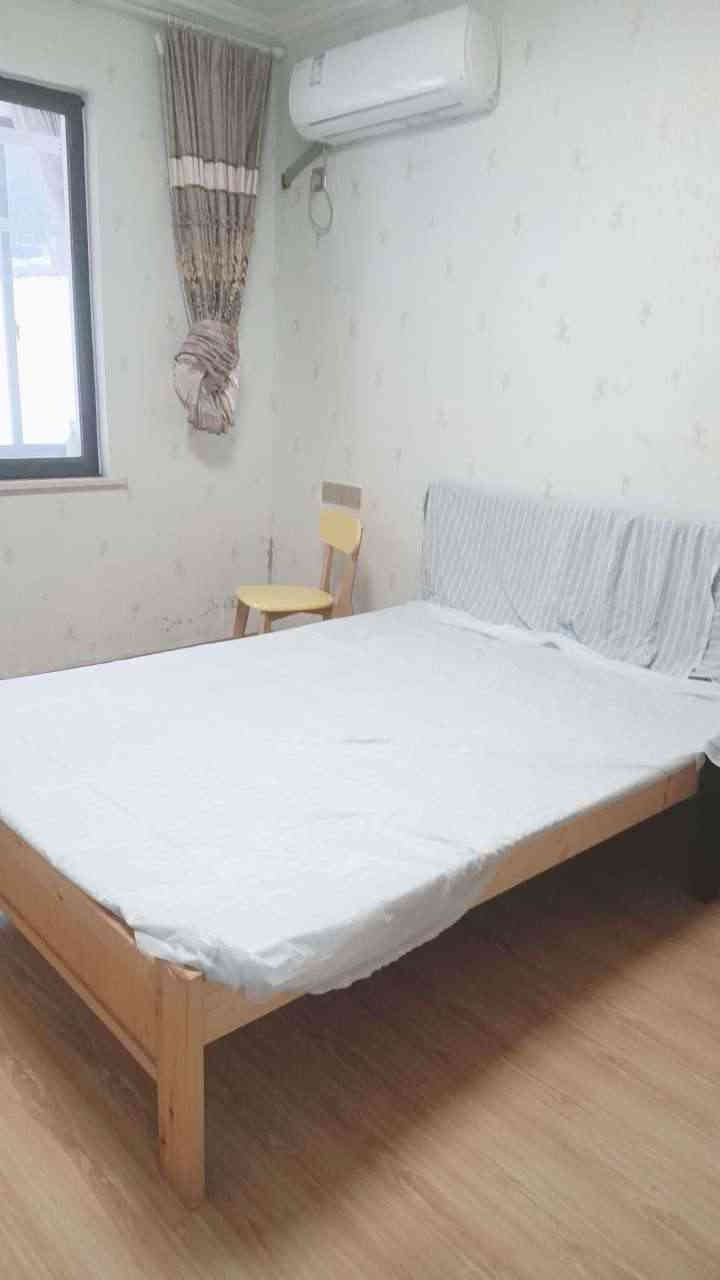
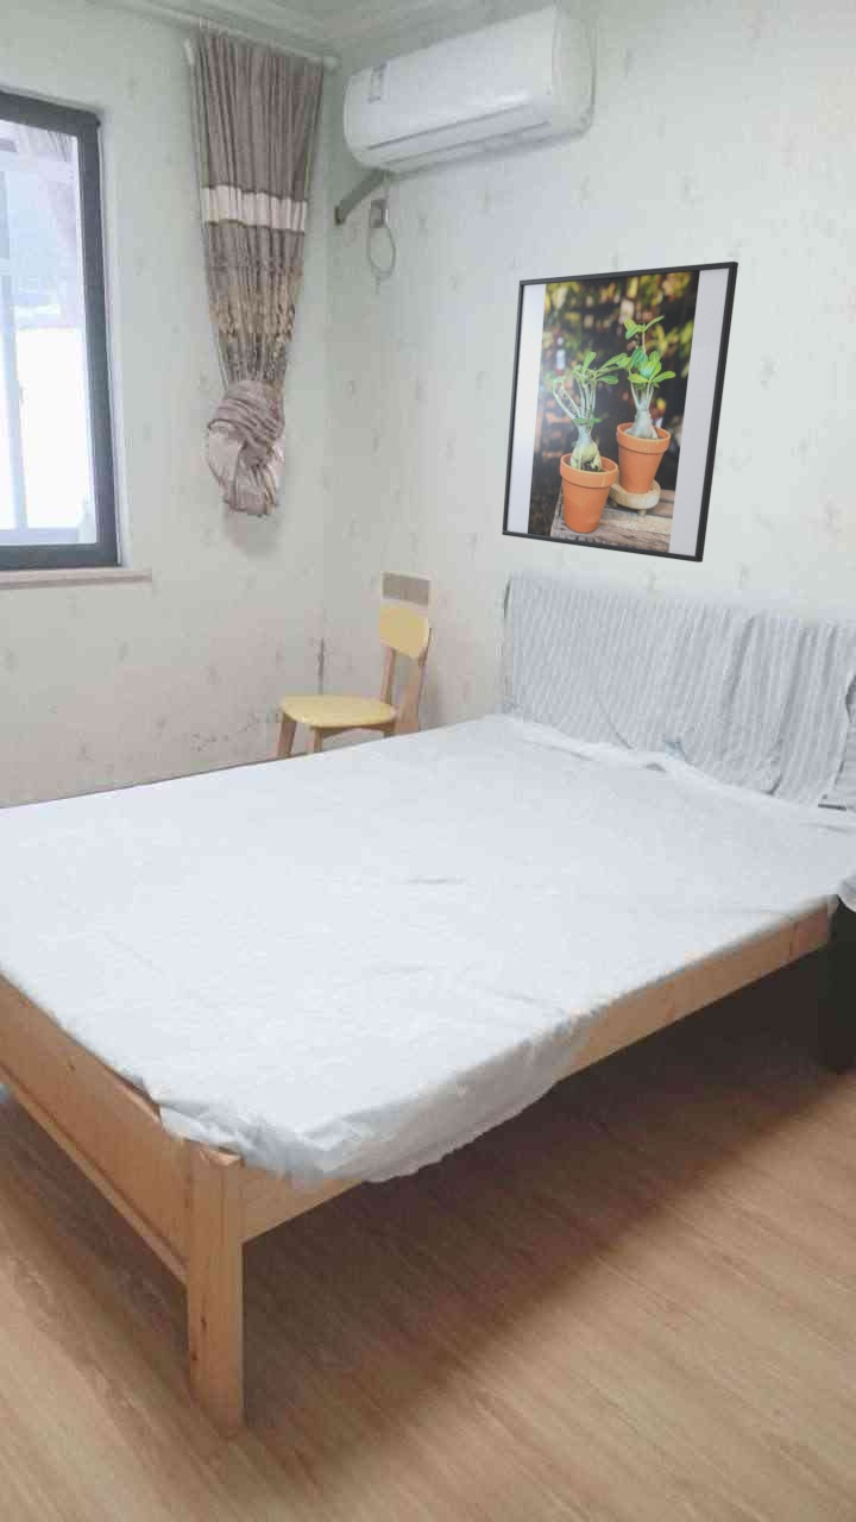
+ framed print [501,260,739,564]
